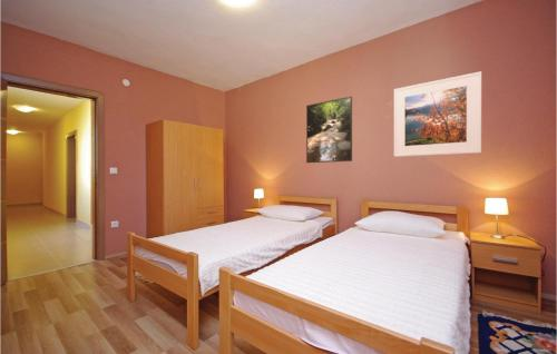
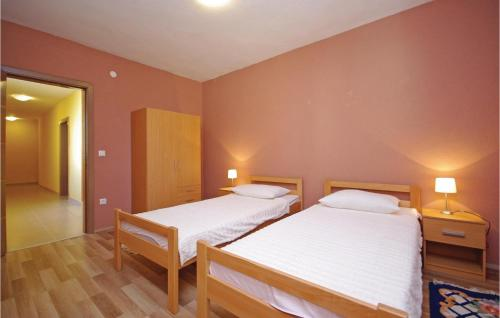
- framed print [305,96,353,164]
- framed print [393,70,482,158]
